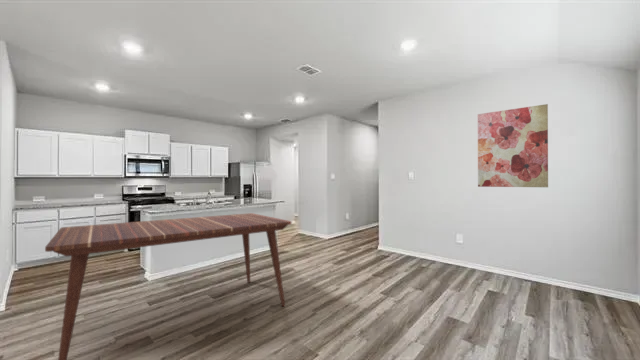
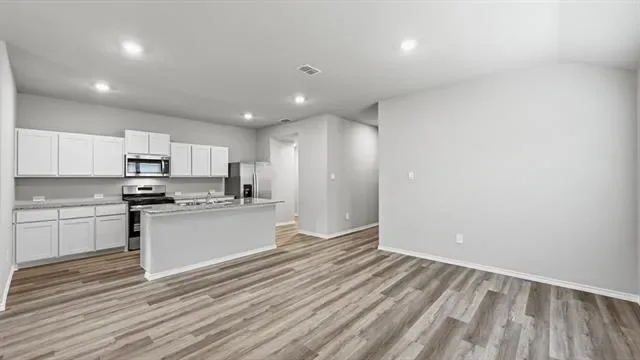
- wall art [477,103,549,188]
- dining table [44,212,292,360]
